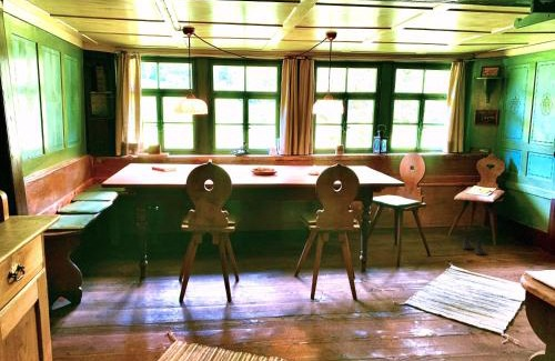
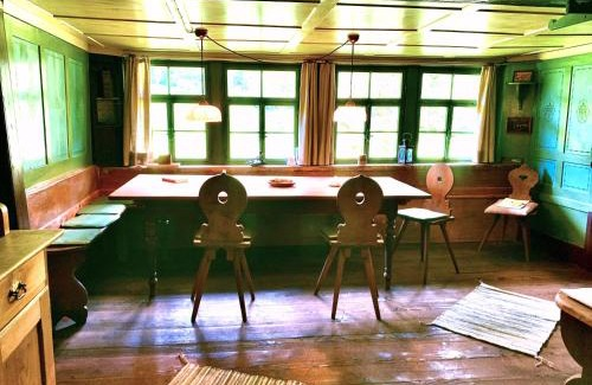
- boots [462,235,488,255]
